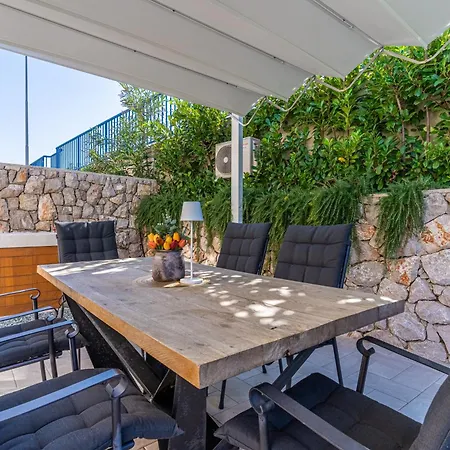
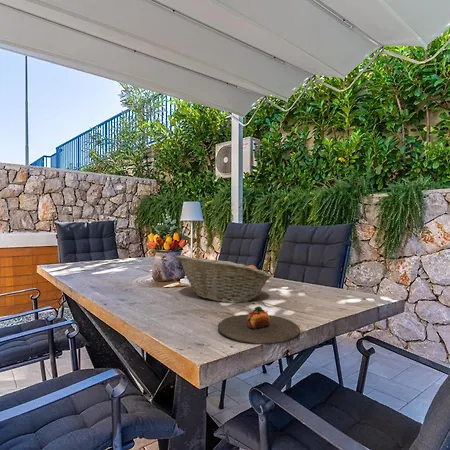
+ plate [217,305,301,345]
+ fruit basket [176,254,272,304]
